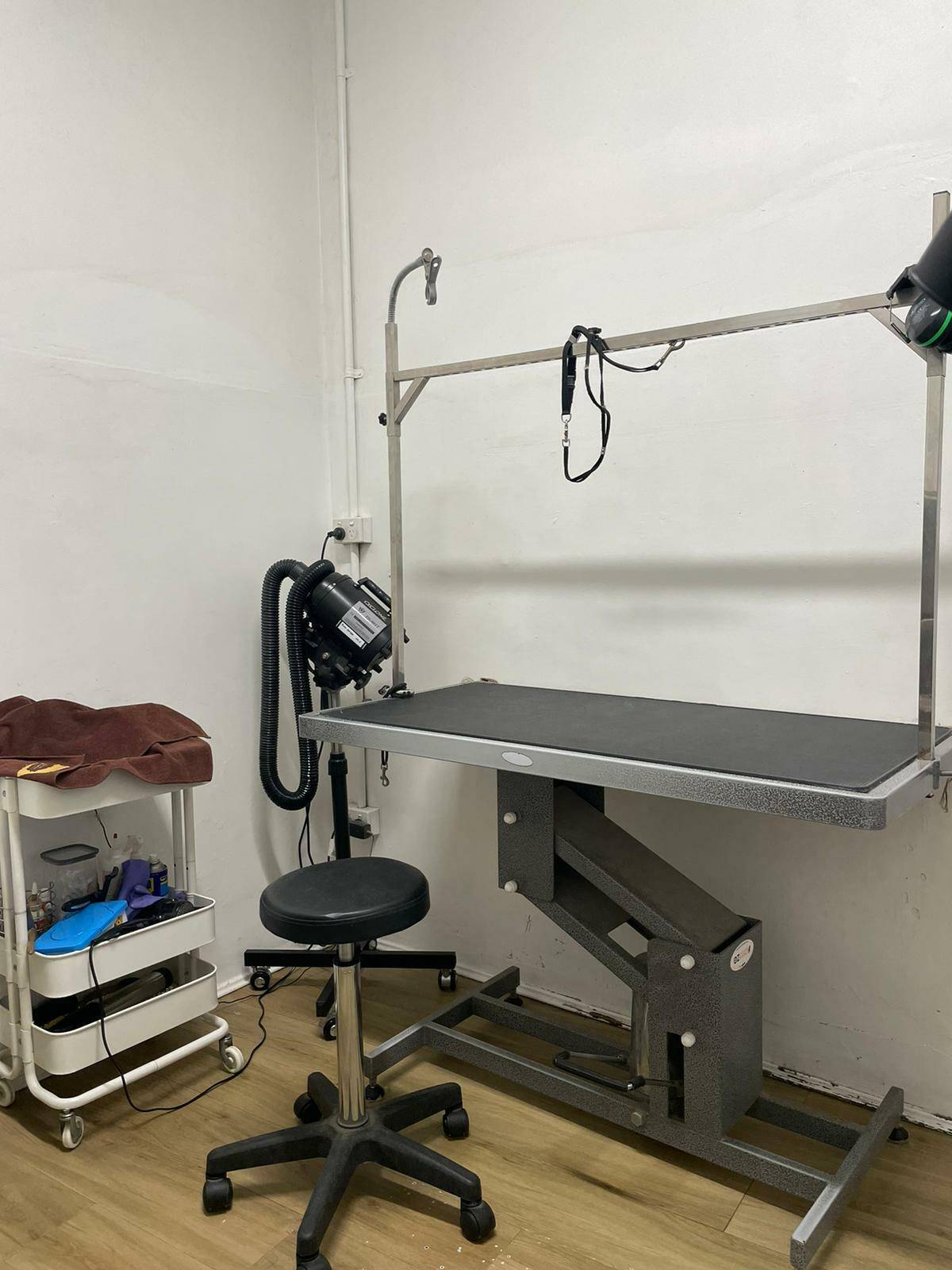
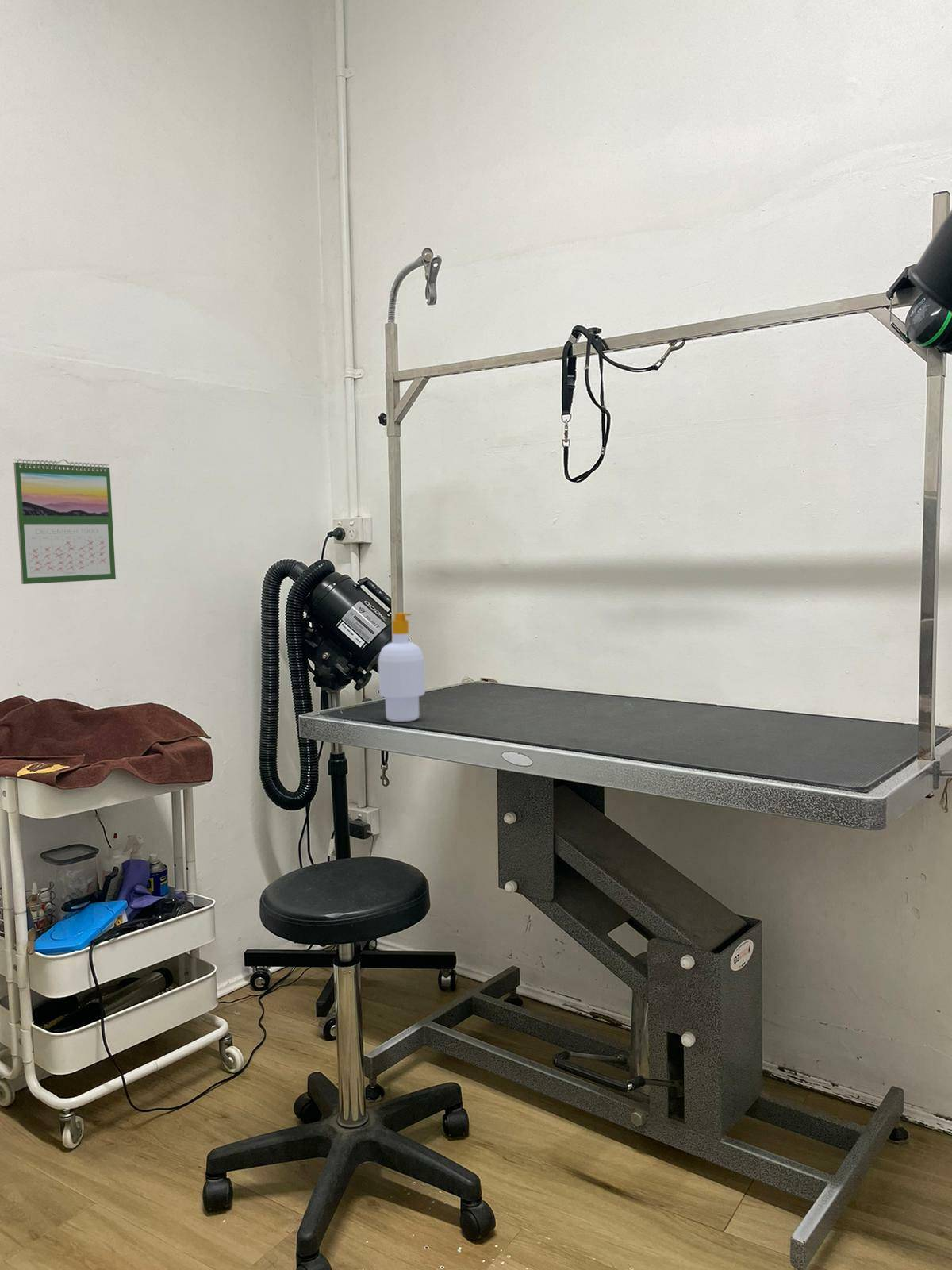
+ soap bottle [378,612,425,722]
+ calendar [13,458,117,585]
